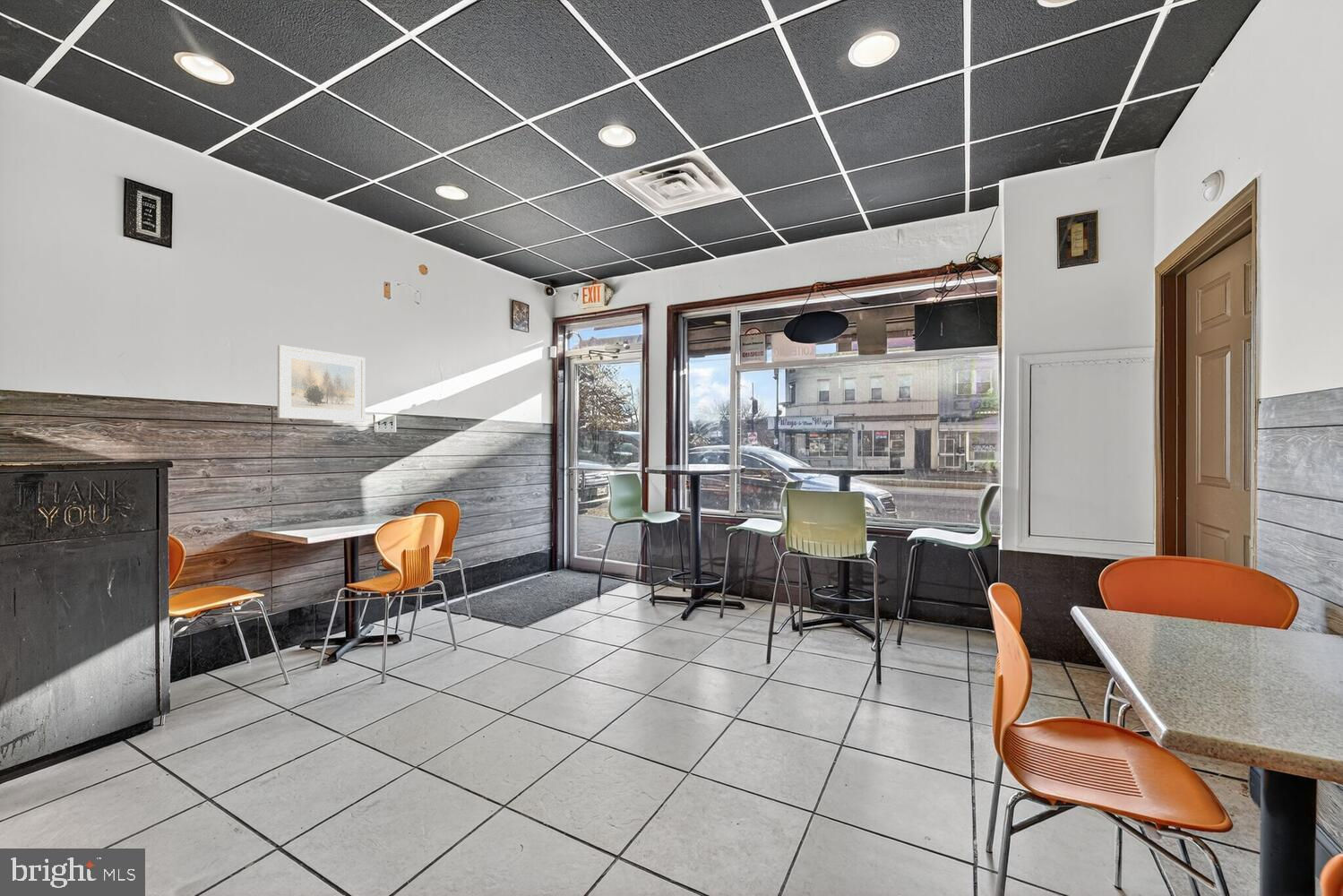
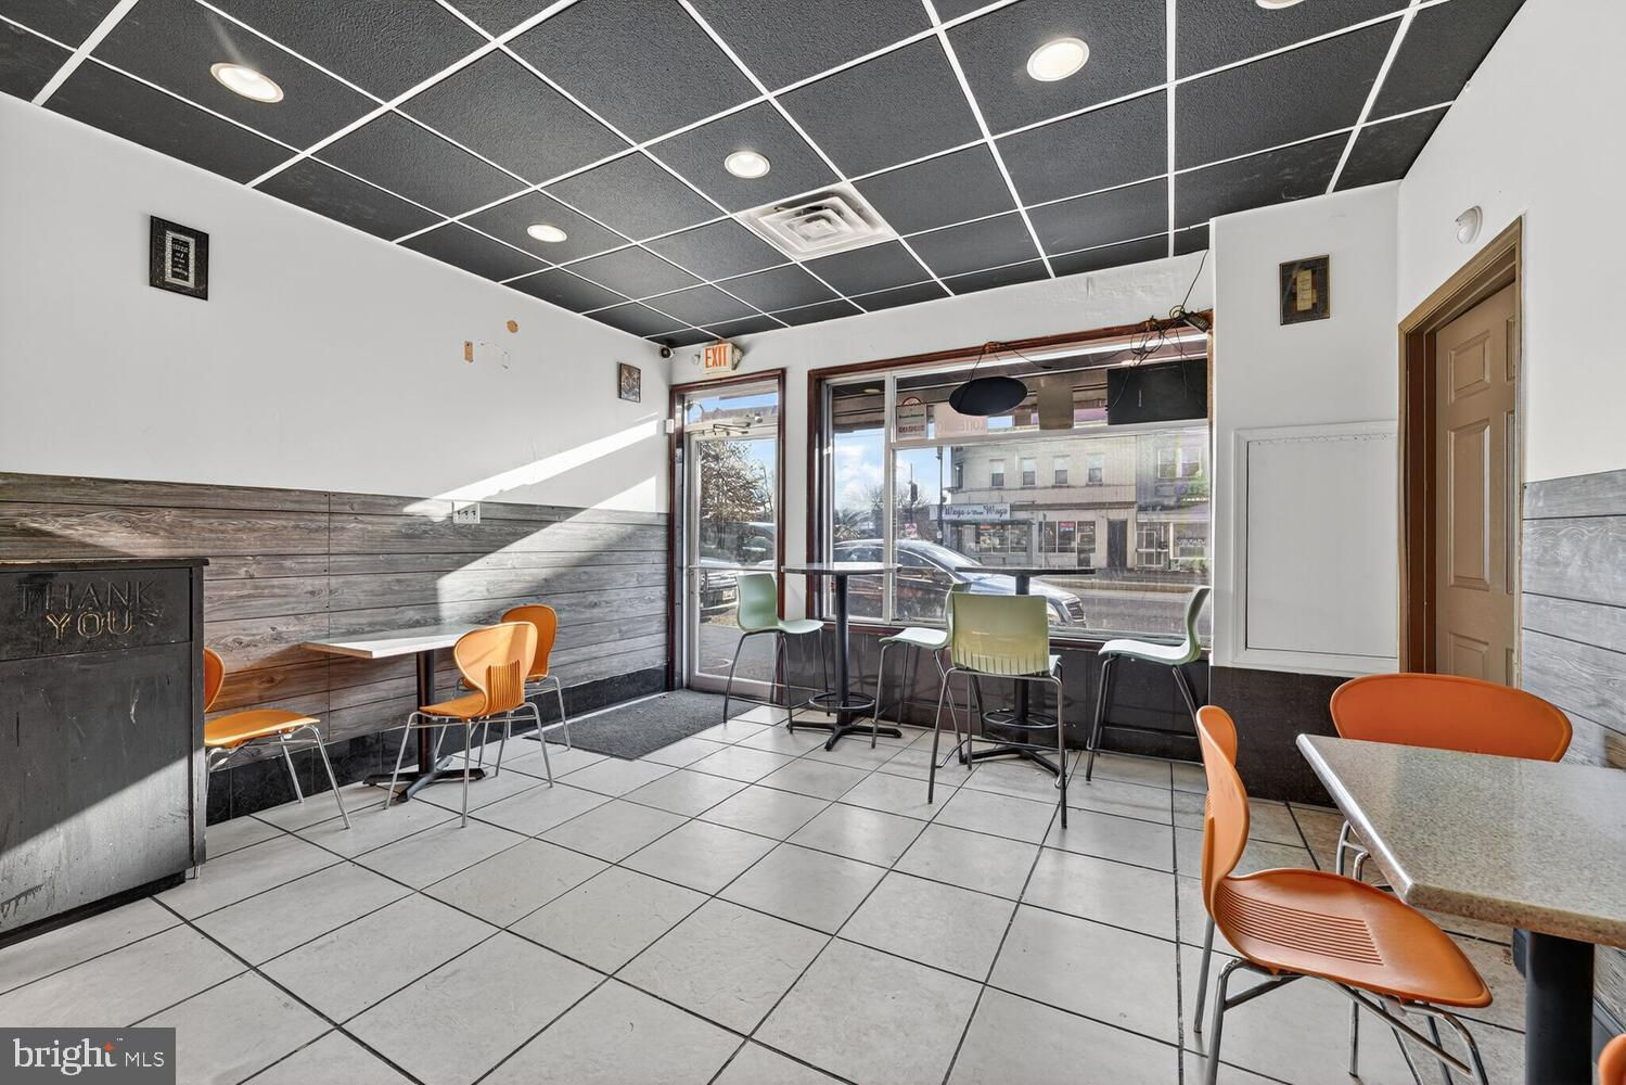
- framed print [277,344,366,423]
